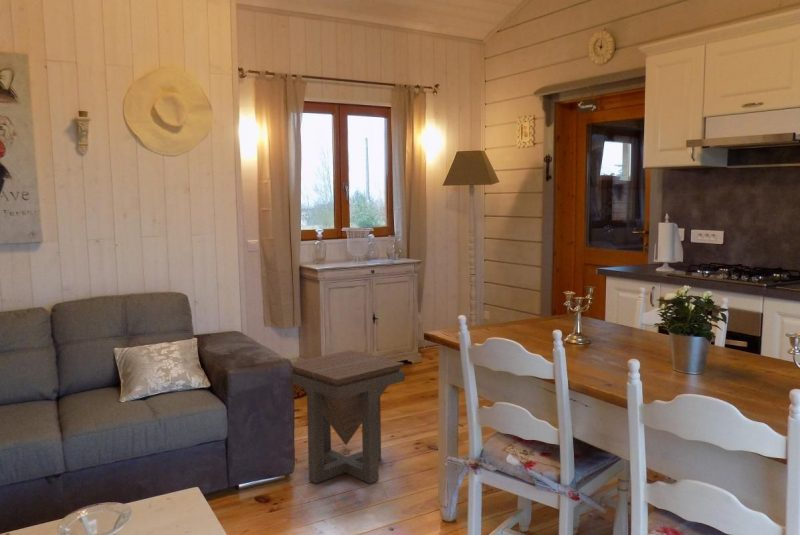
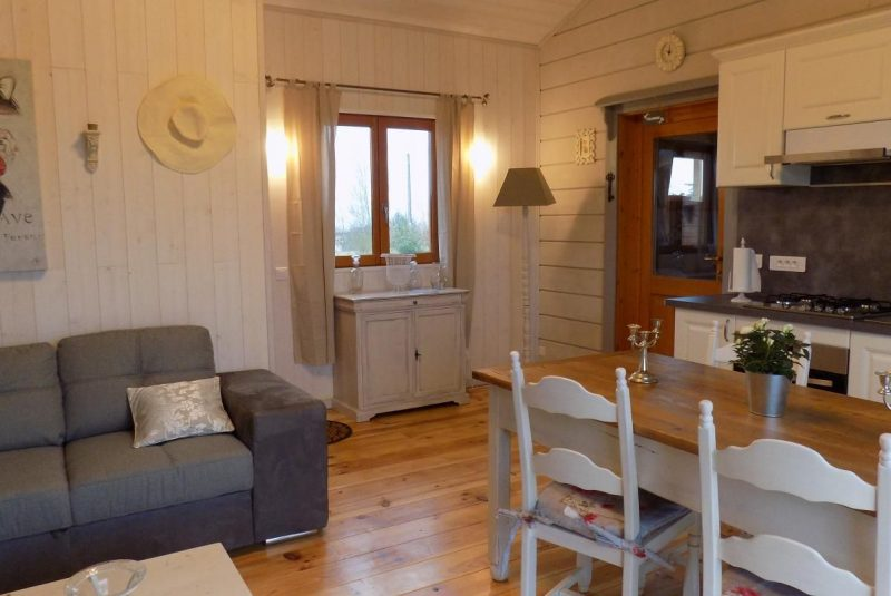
- side table [290,349,406,485]
